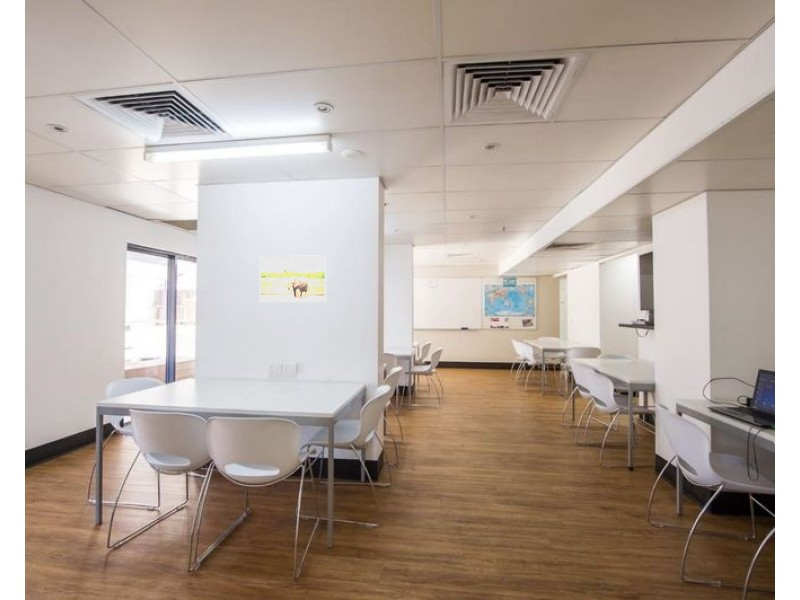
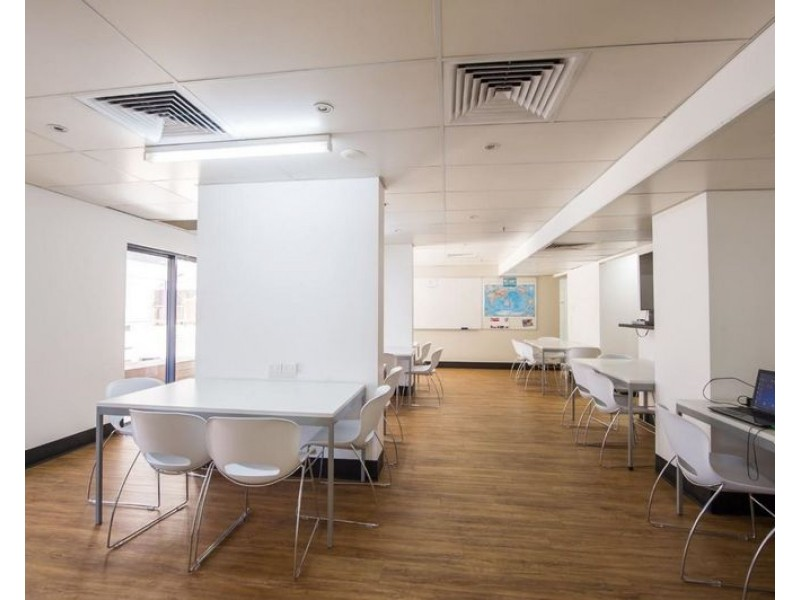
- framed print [259,254,328,303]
